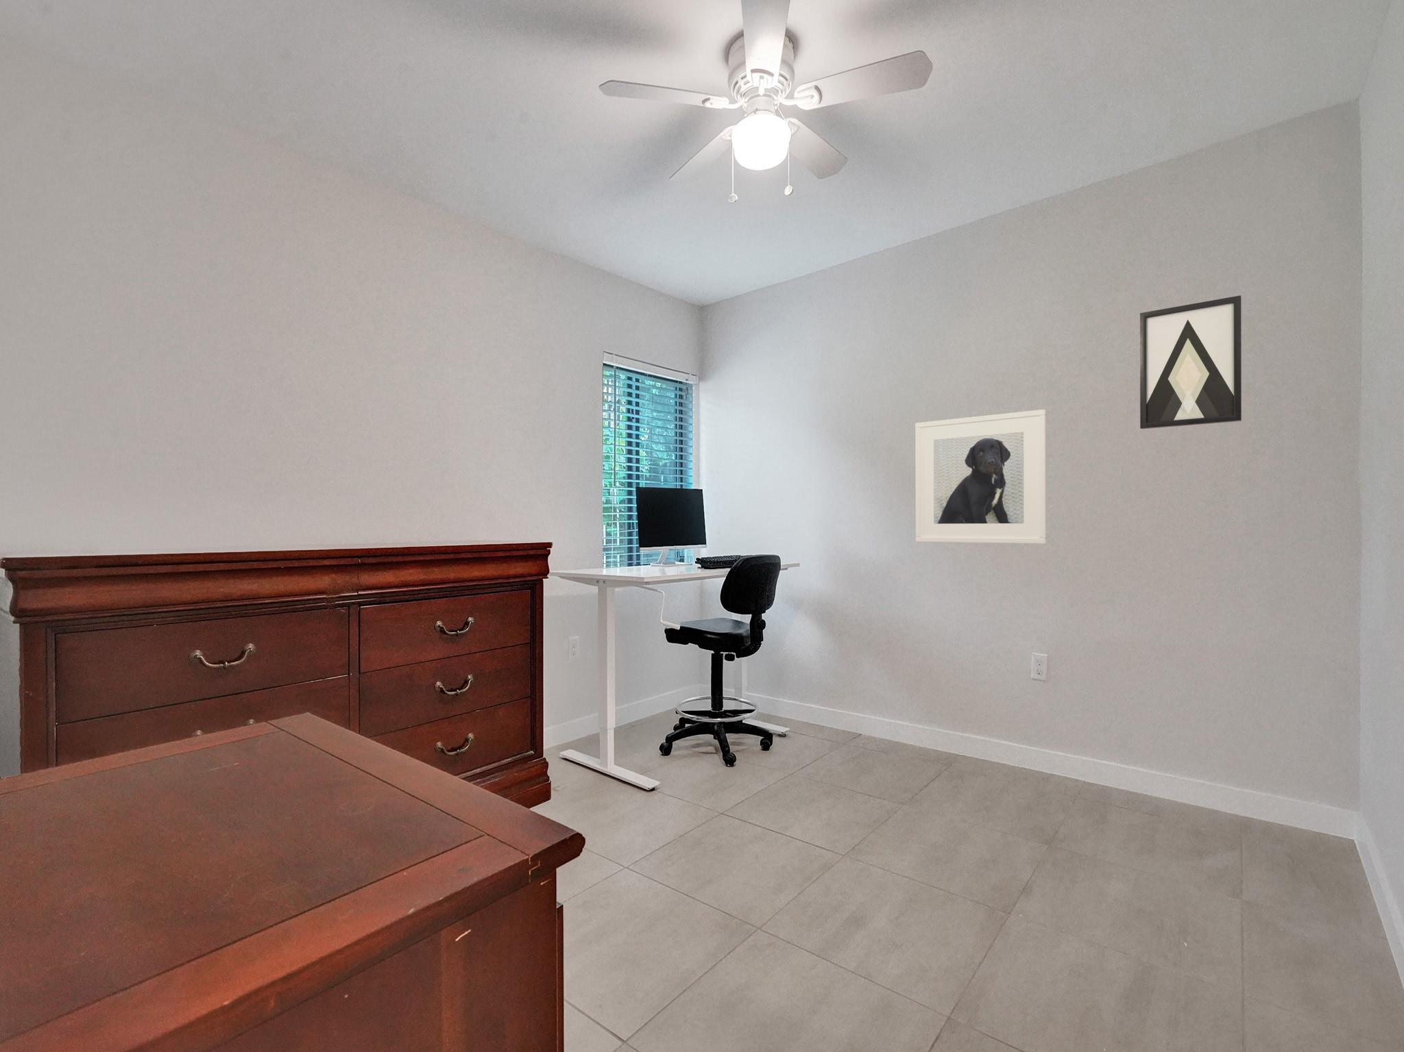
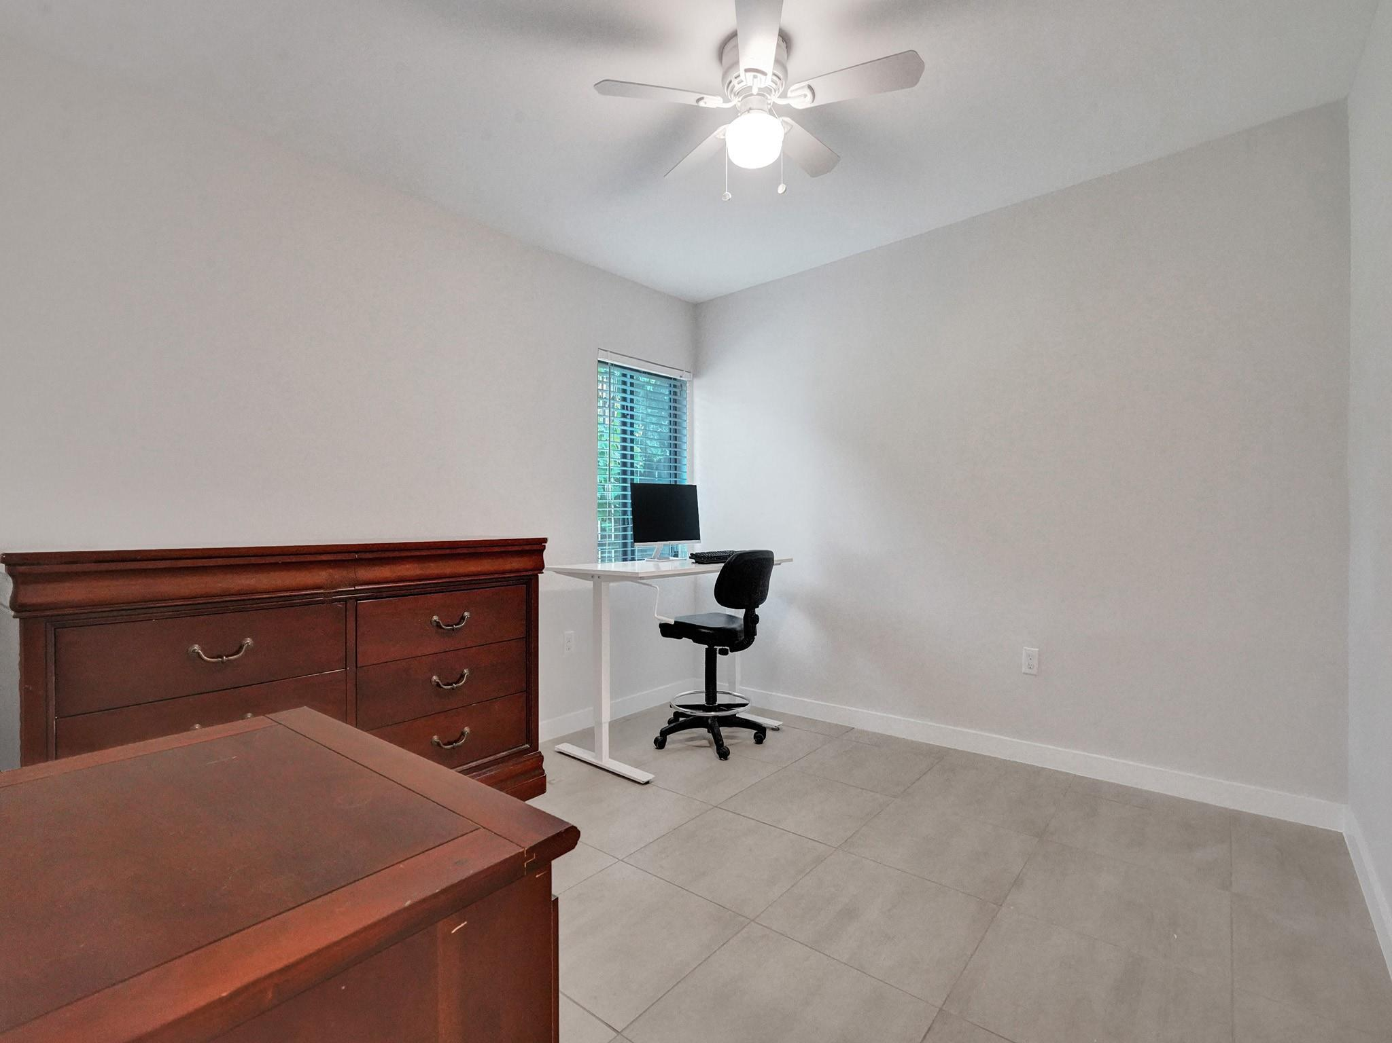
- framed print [915,409,1048,545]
- wall art [1140,295,1243,430]
